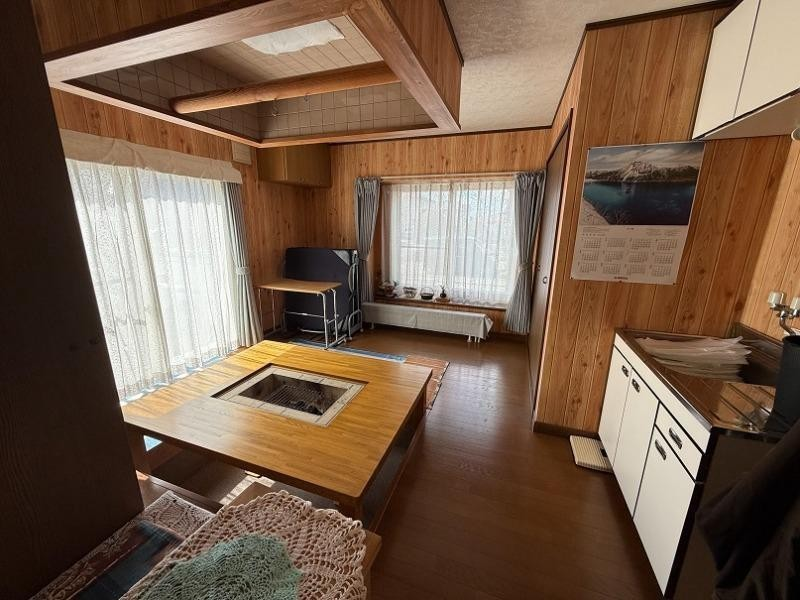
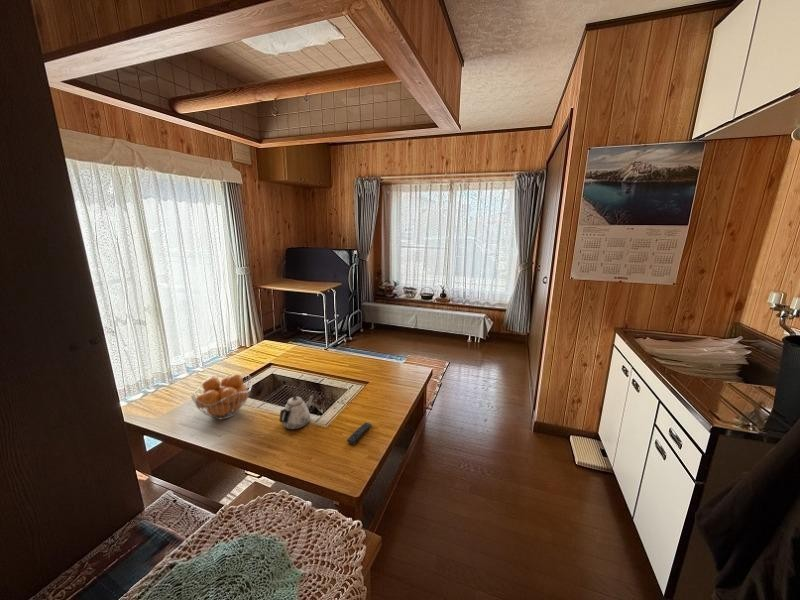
+ teapot [279,394,314,430]
+ remote control [346,421,372,445]
+ fruit basket [189,373,253,420]
